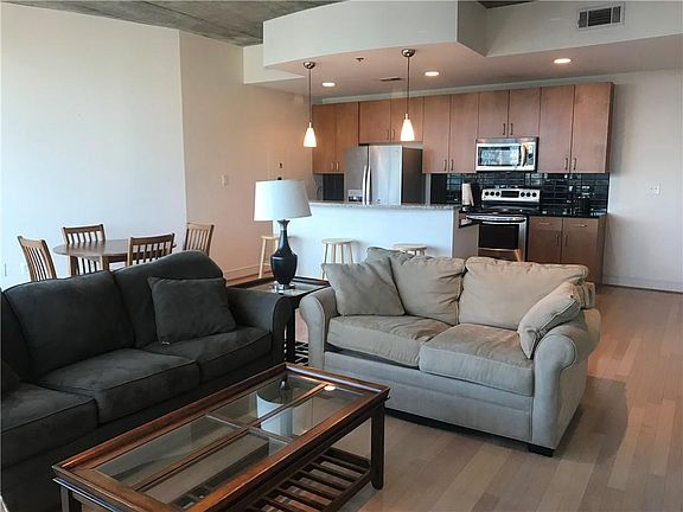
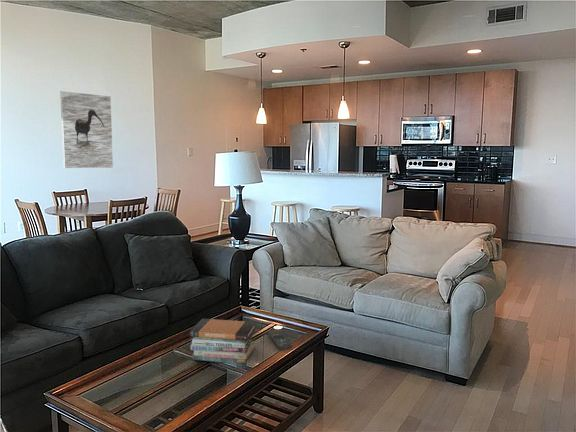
+ book stack [189,318,257,364]
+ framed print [59,90,114,169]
+ remote control [267,329,293,351]
